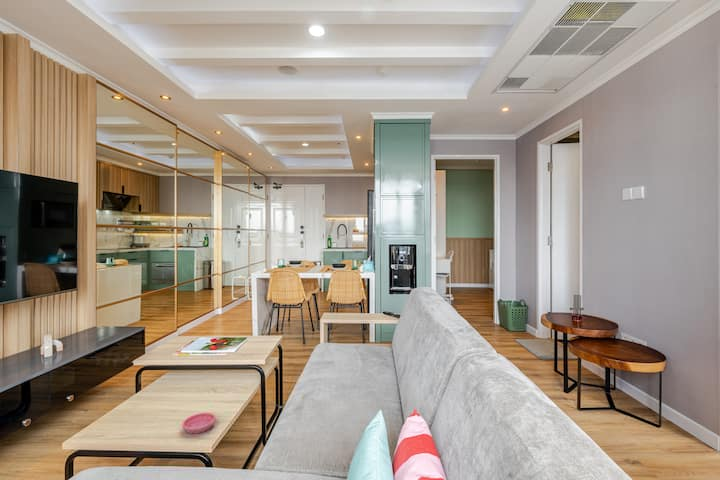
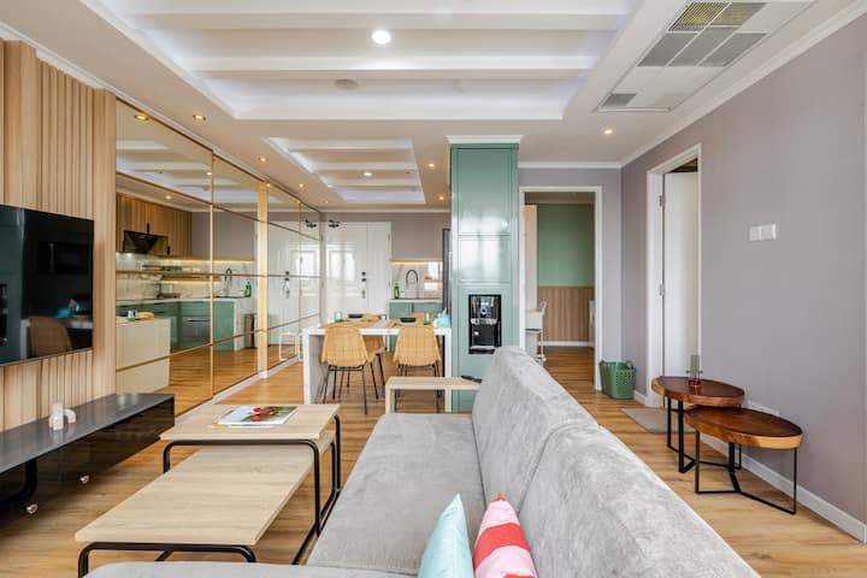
- saucer [181,412,217,435]
